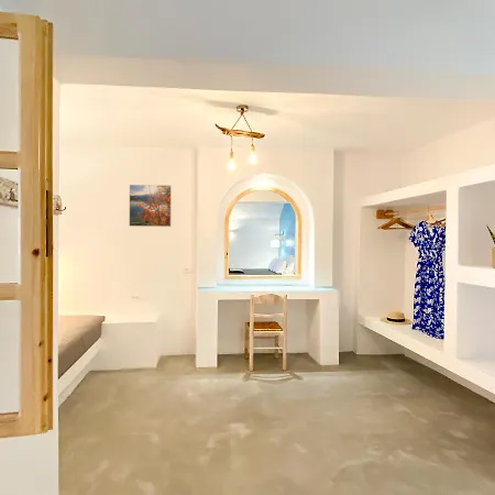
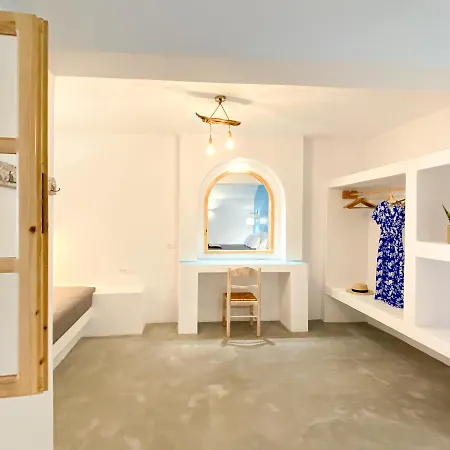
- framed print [128,184,173,228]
